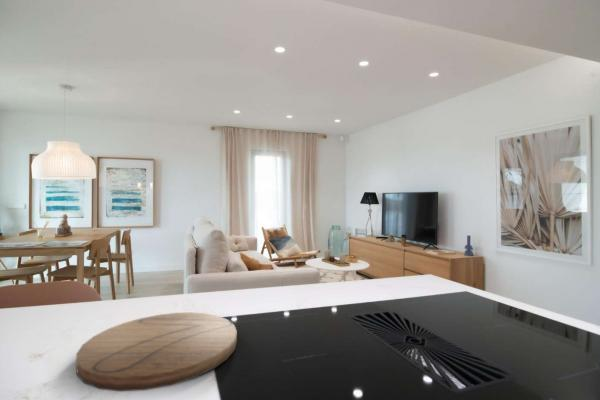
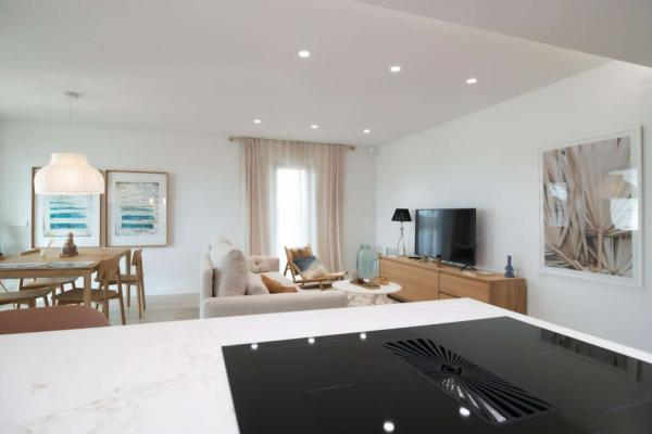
- cutting board [75,311,238,392]
